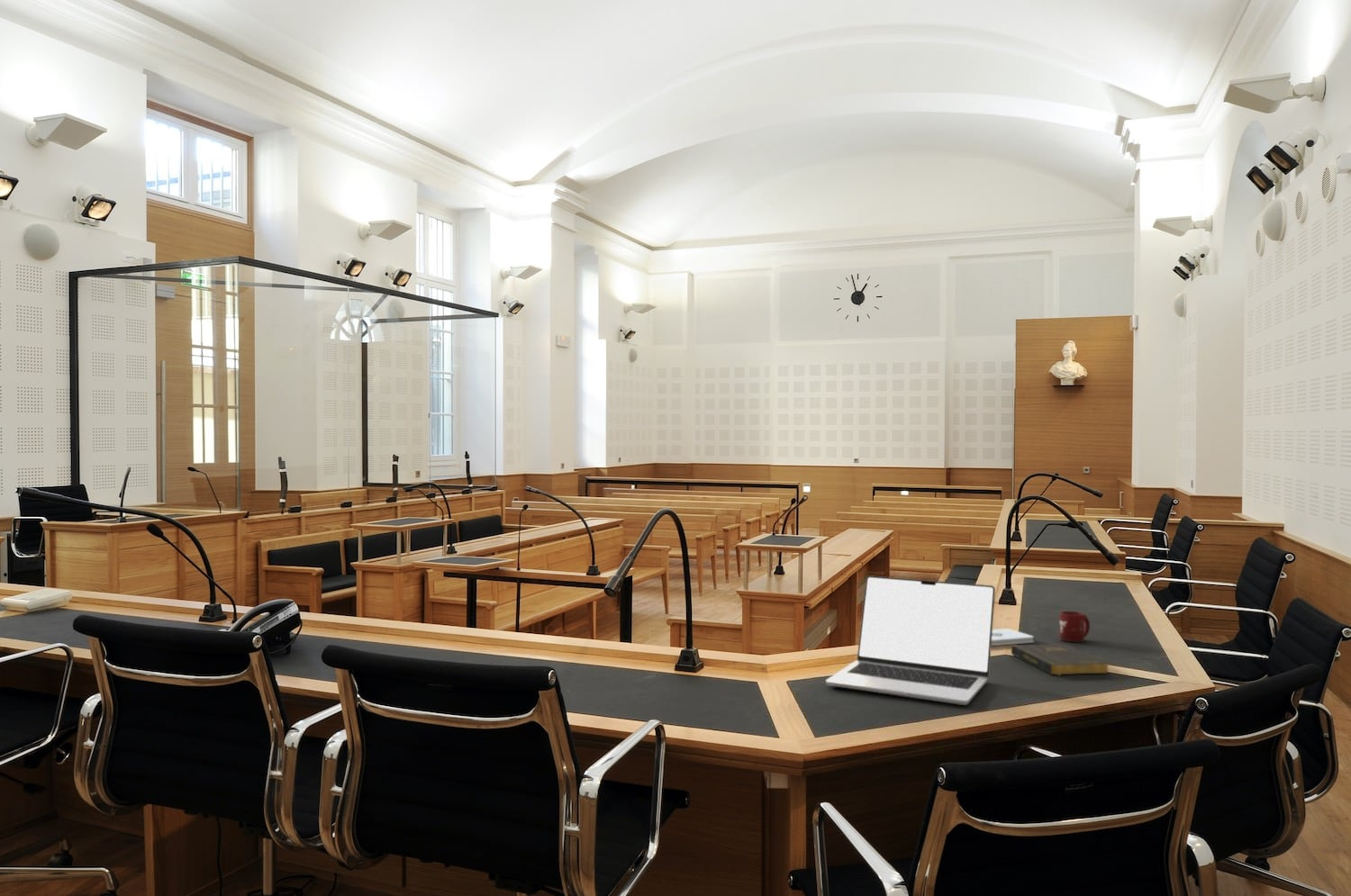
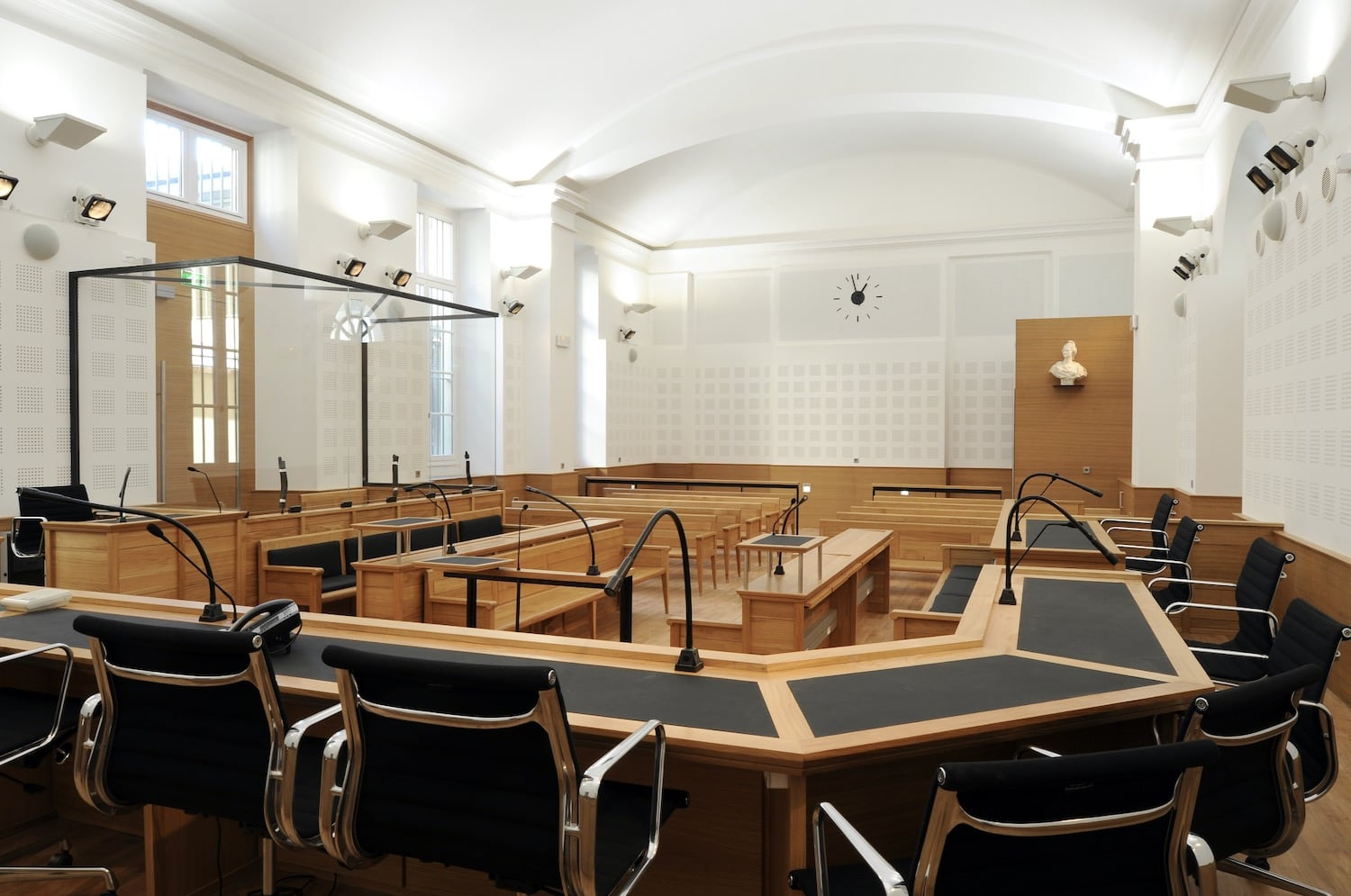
- notepad [992,628,1035,647]
- book [1011,643,1111,676]
- laptop [825,575,996,706]
- cup [1059,611,1091,643]
